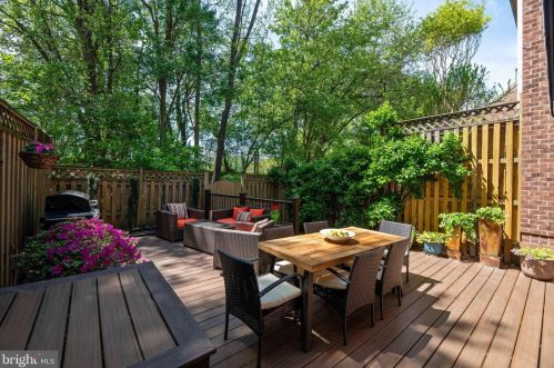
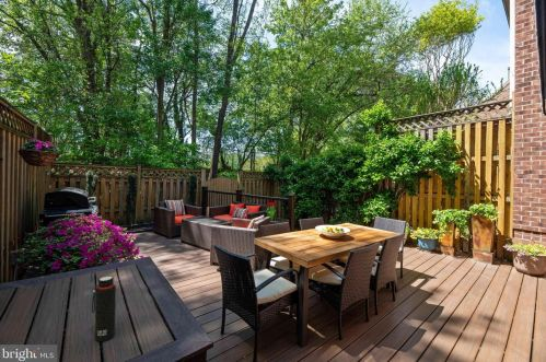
+ water bottle [91,276,117,342]
